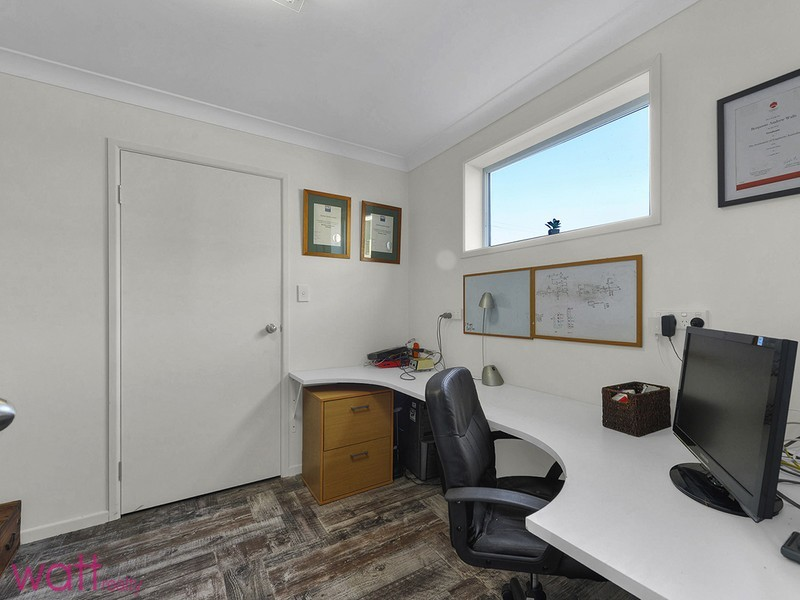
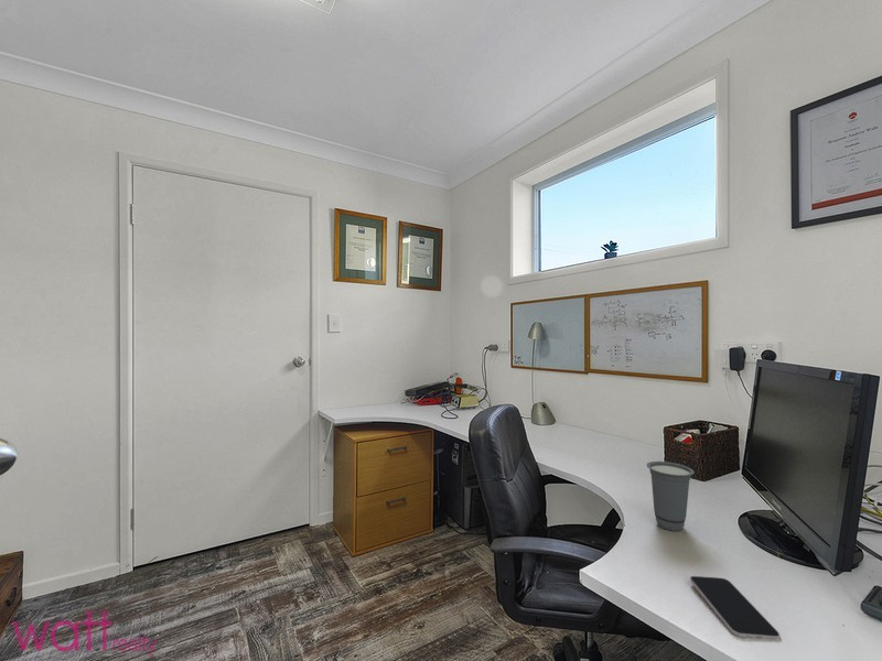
+ cup [646,460,696,532]
+ smartphone [689,575,782,641]
